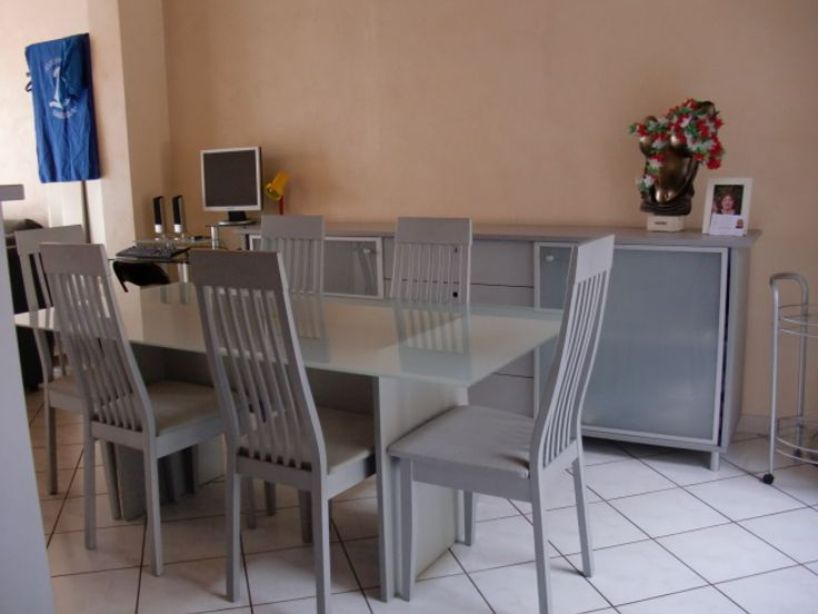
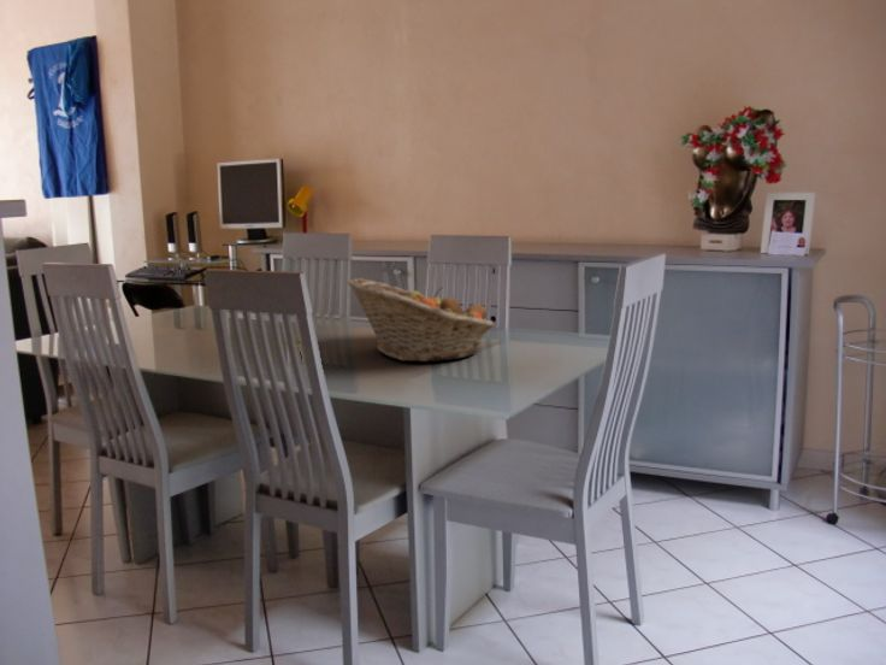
+ fruit basket [347,277,495,363]
